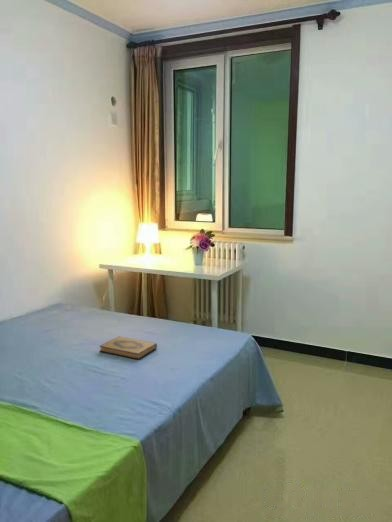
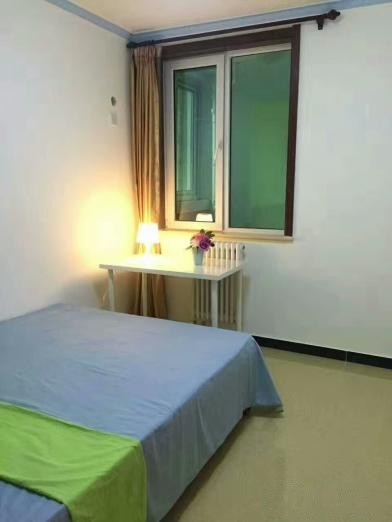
- hardback book [98,336,158,361]
